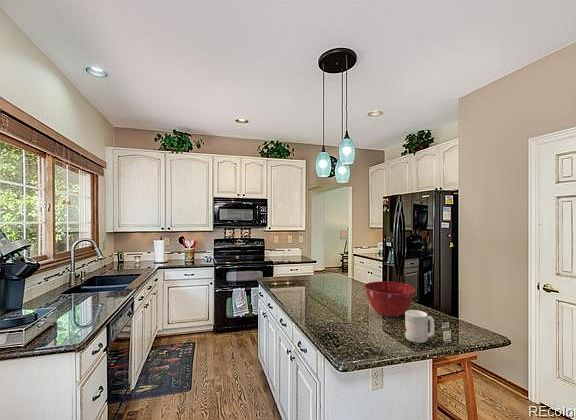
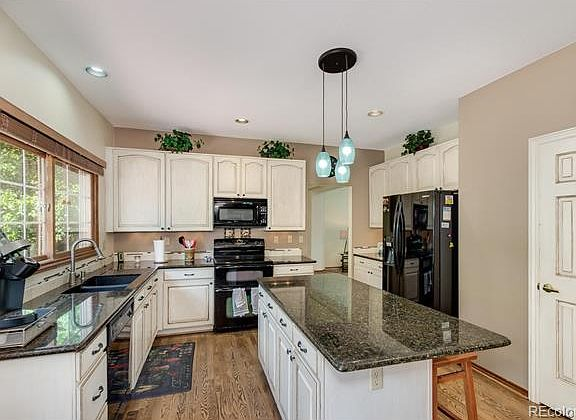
- mug [404,309,435,344]
- mixing bowl [363,280,416,318]
